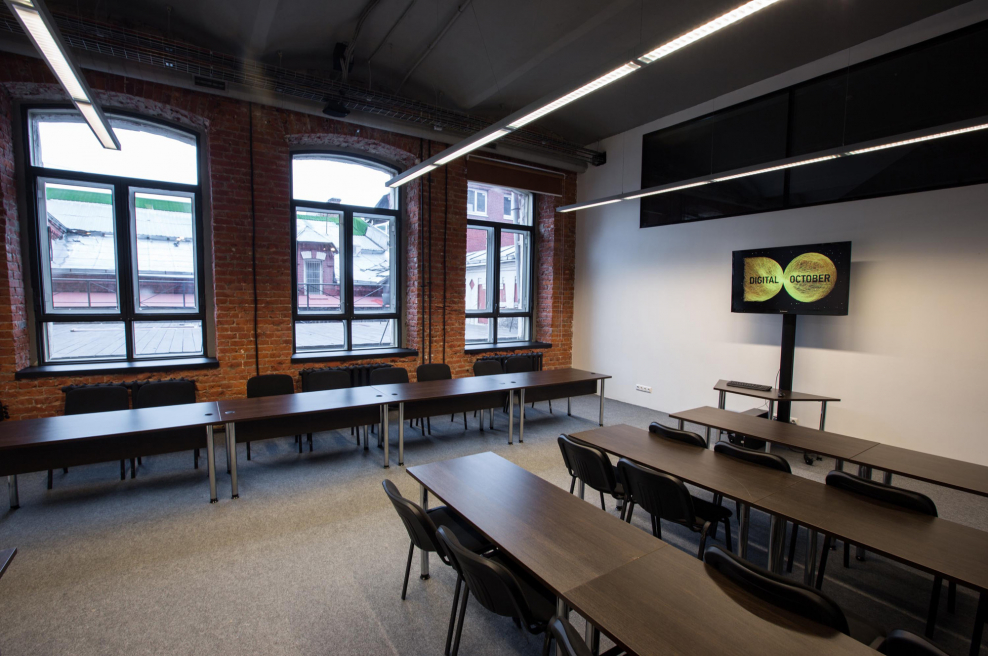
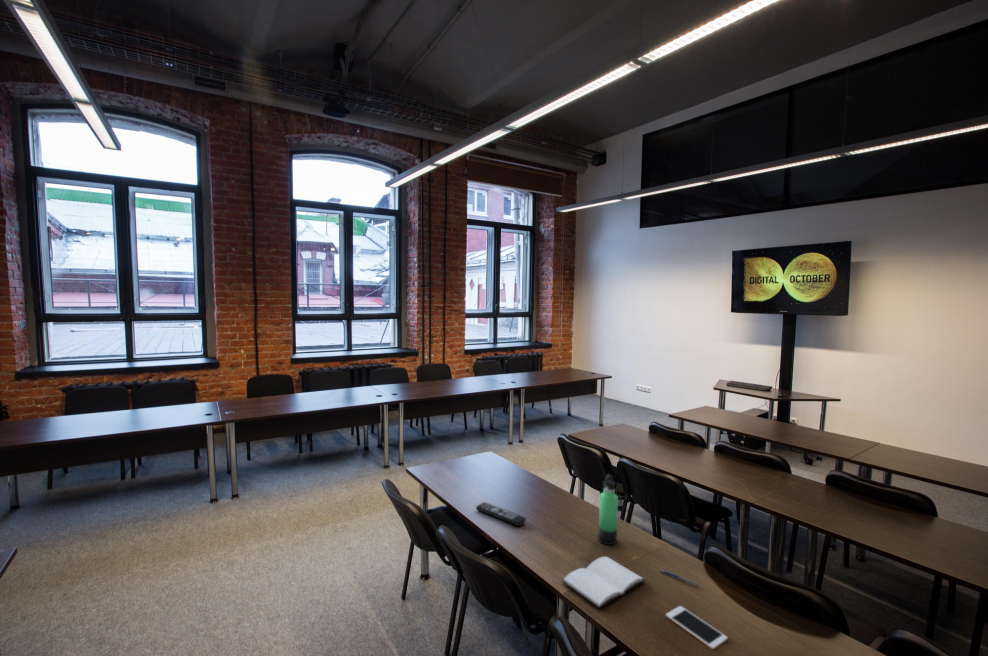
+ cell phone [665,605,729,650]
+ pen [659,569,700,587]
+ remote control [475,501,527,527]
+ book [560,555,646,609]
+ thermos bottle [597,474,619,546]
